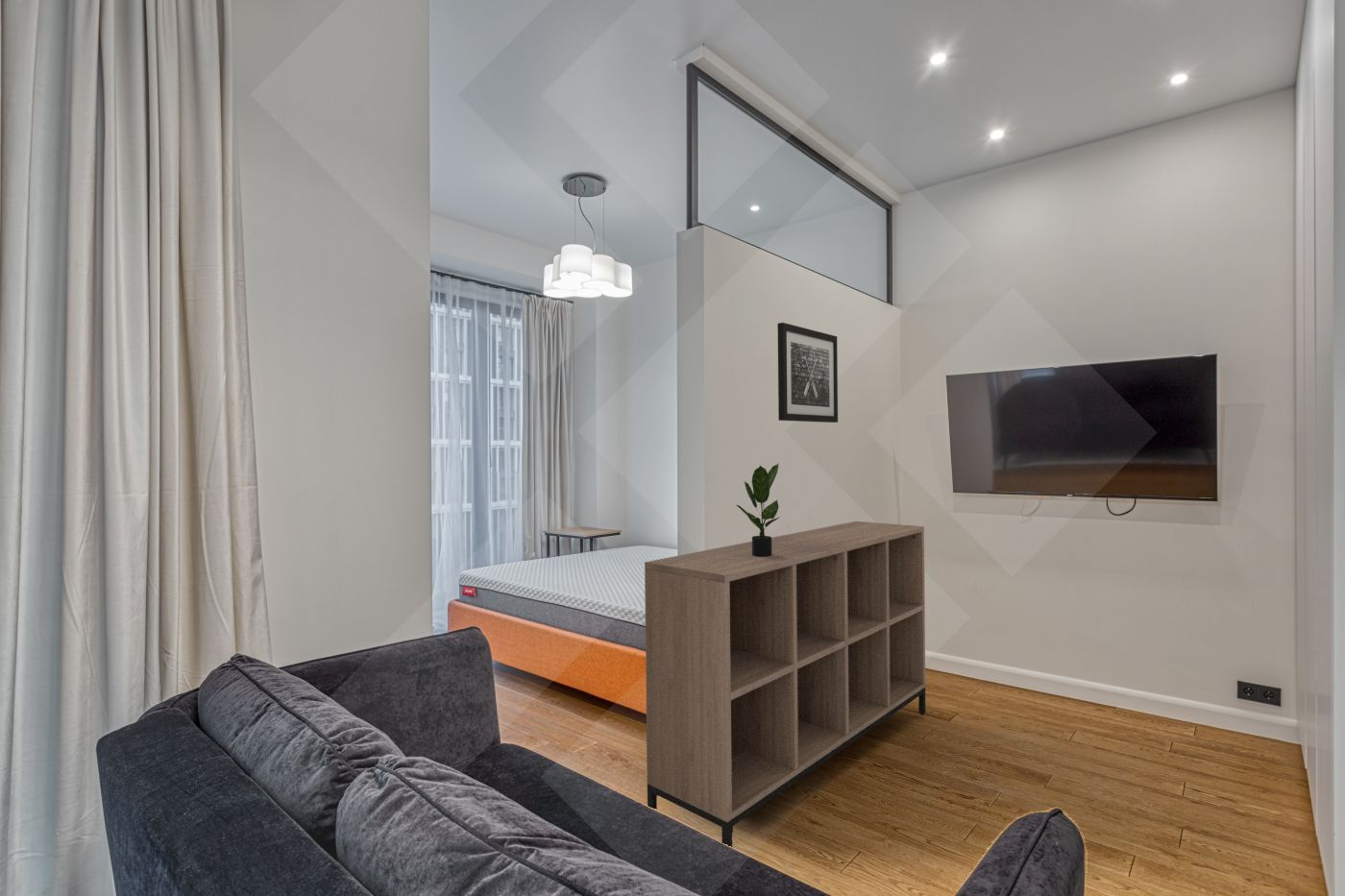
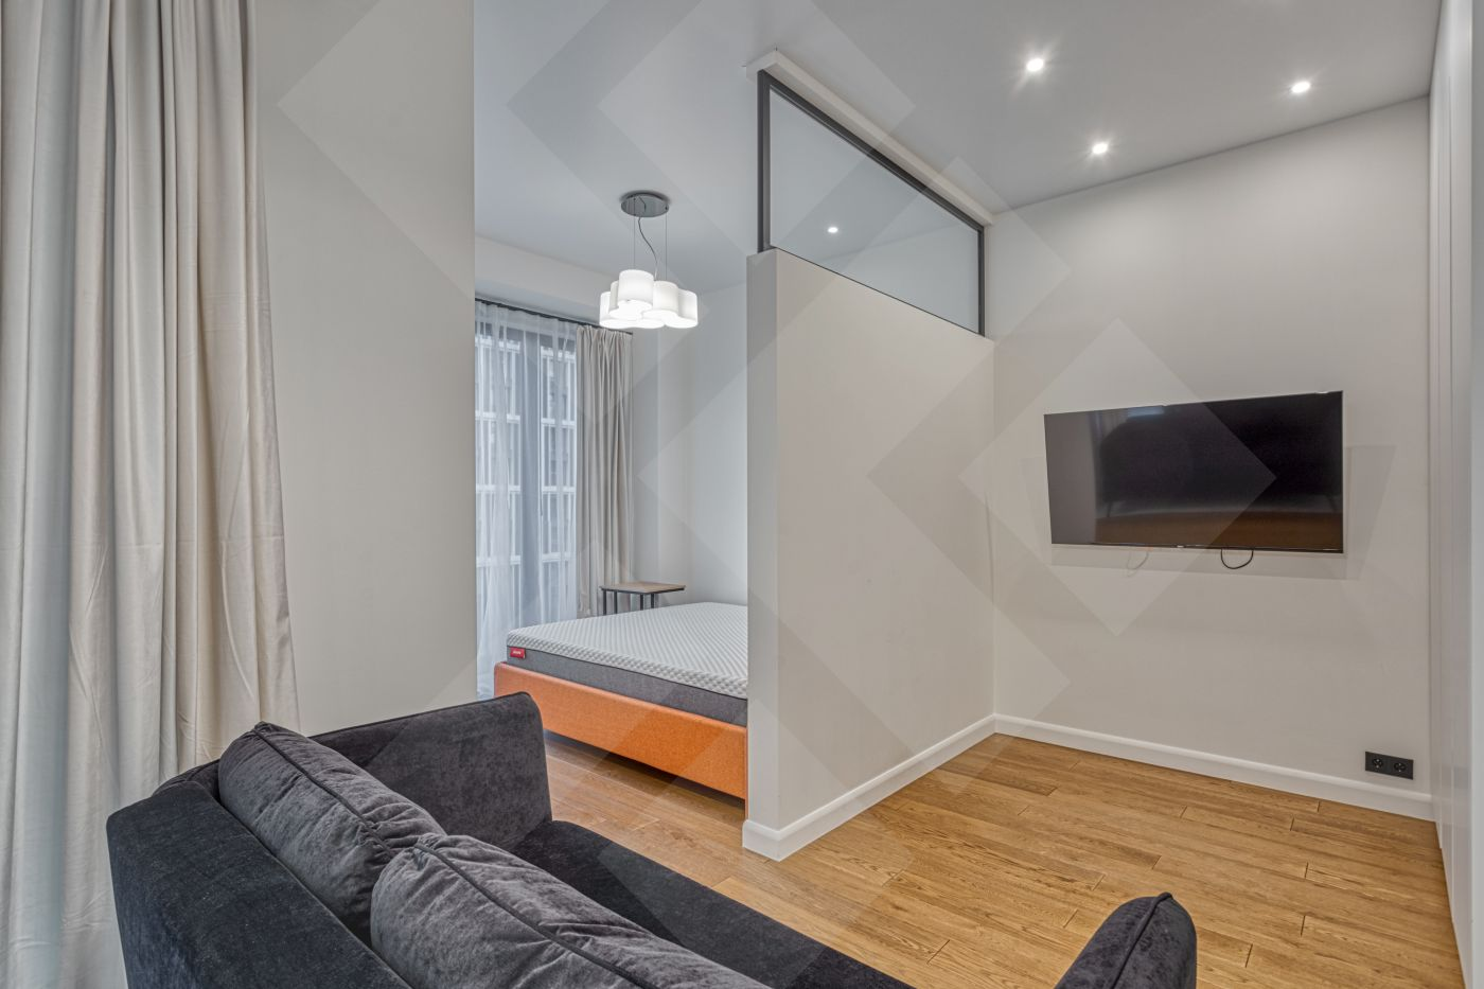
- potted plant [735,462,781,557]
- shelving unit [644,521,926,848]
- wall art [776,322,839,424]
